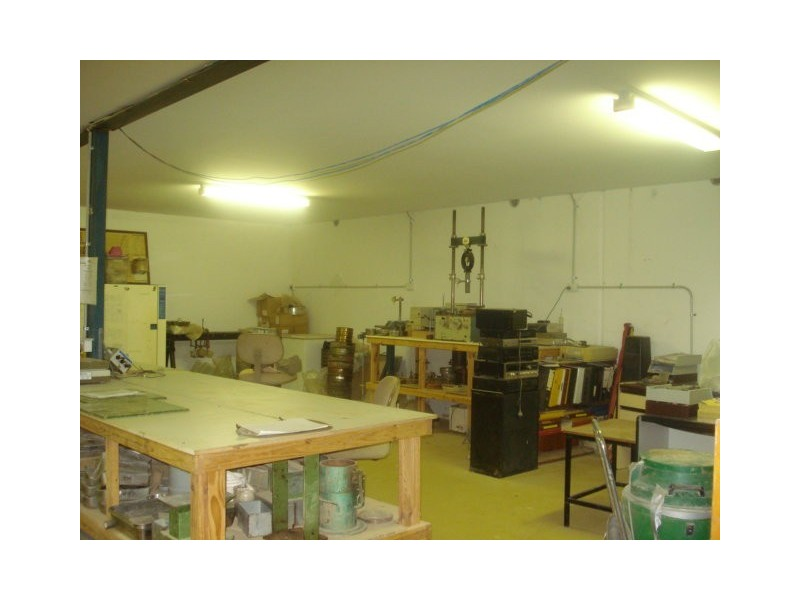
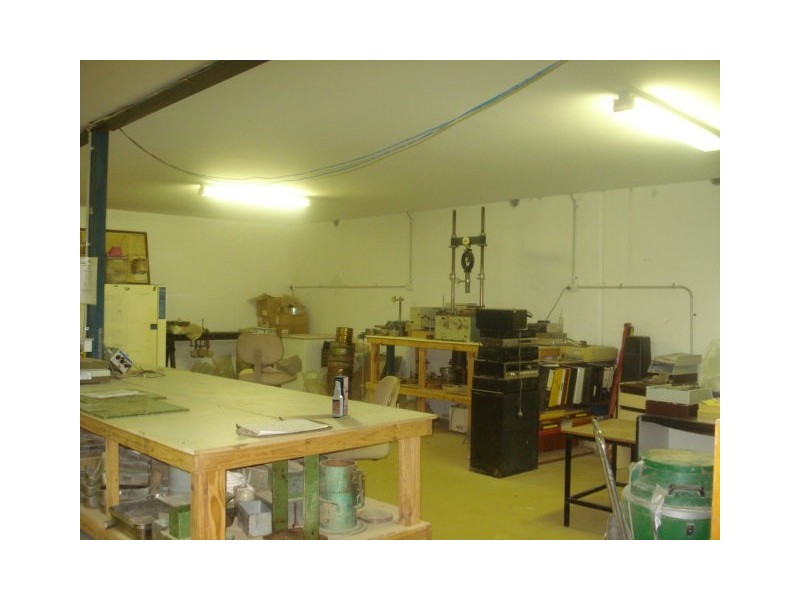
+ spray bottle [331,375,349,418]
